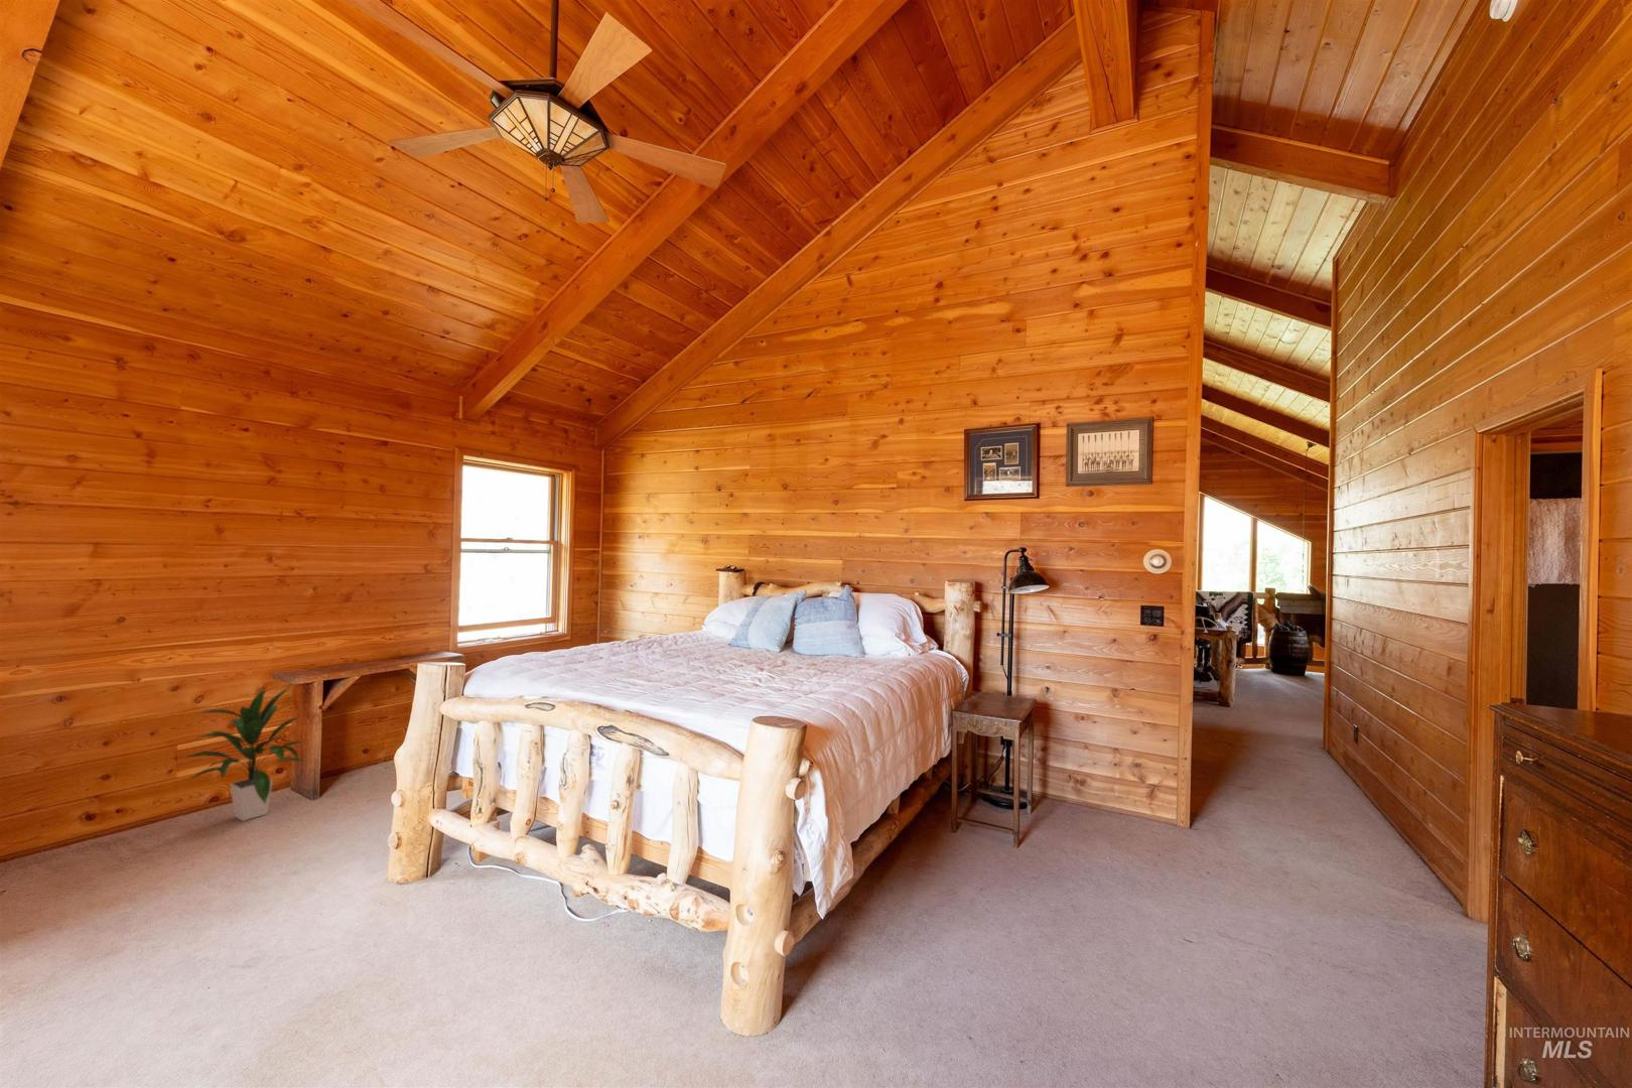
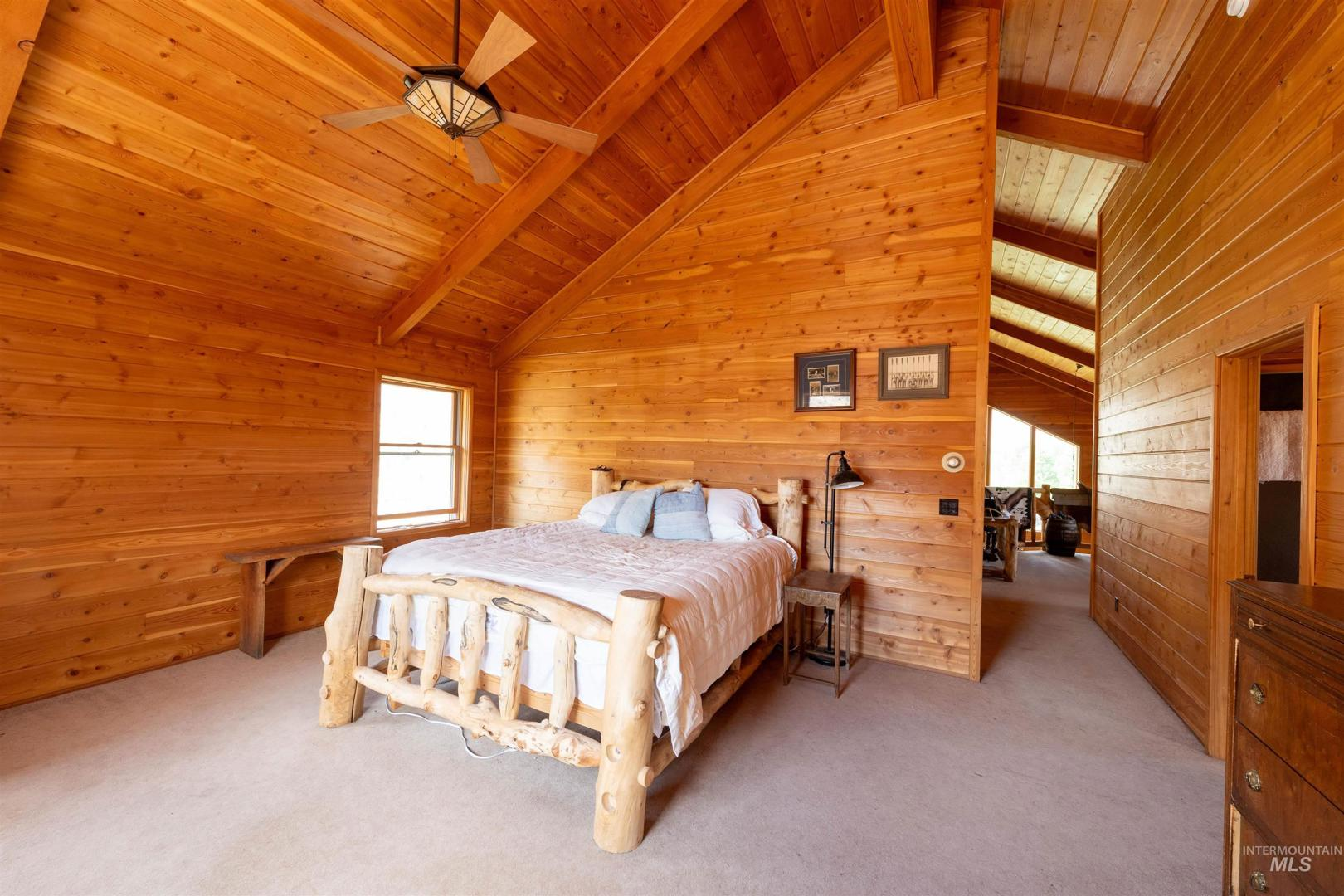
- indoor plant [175,684,311,822]
